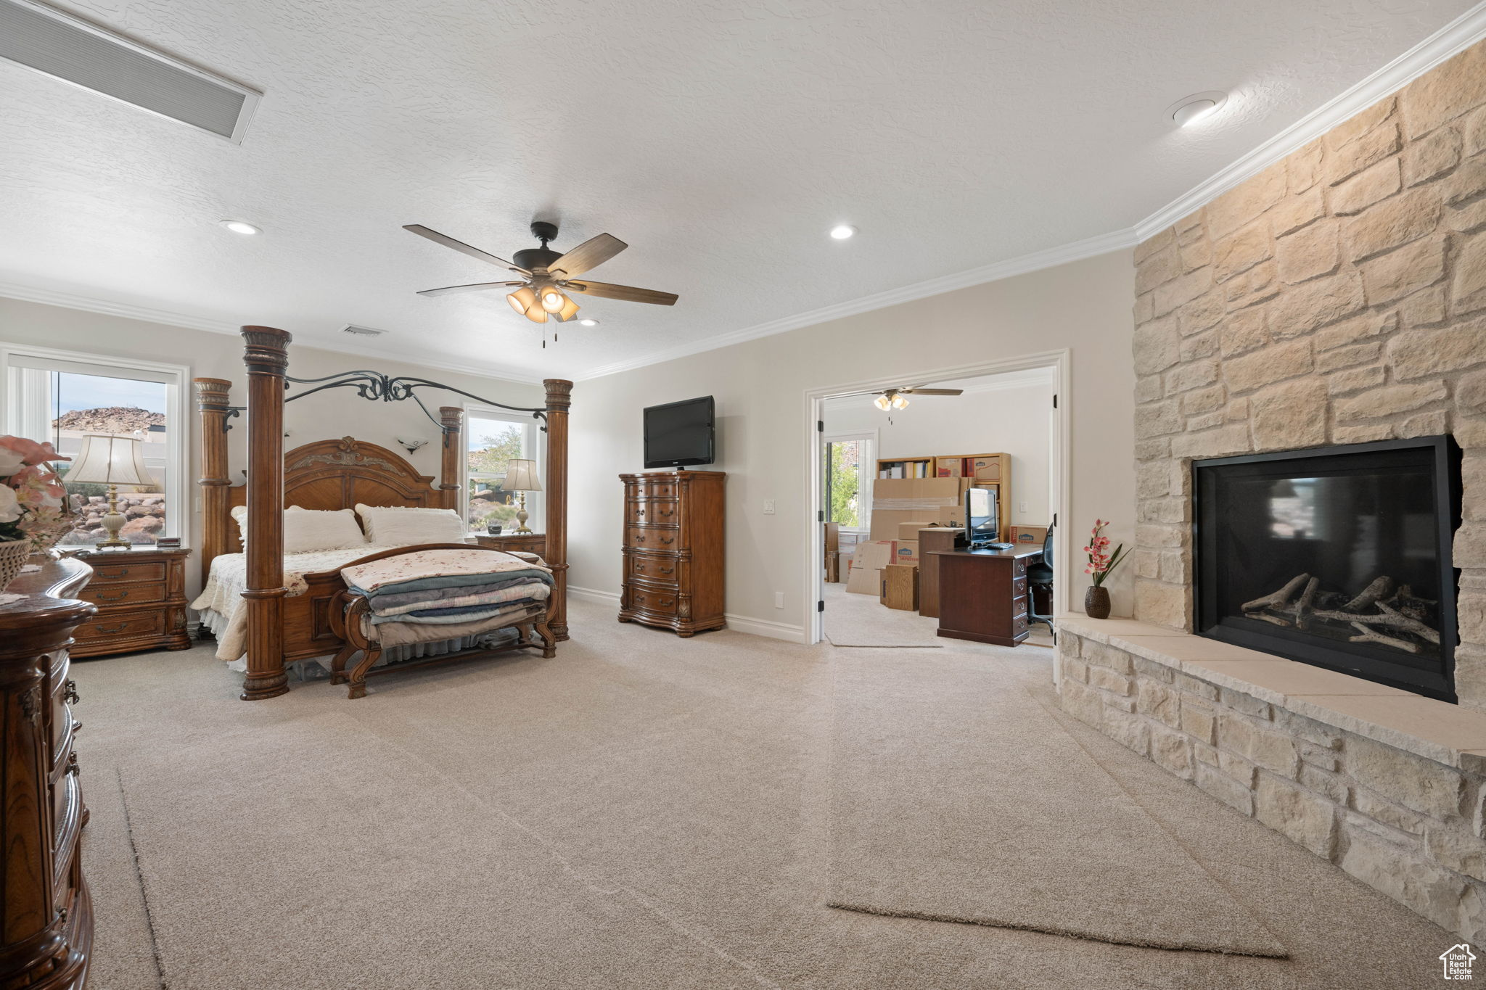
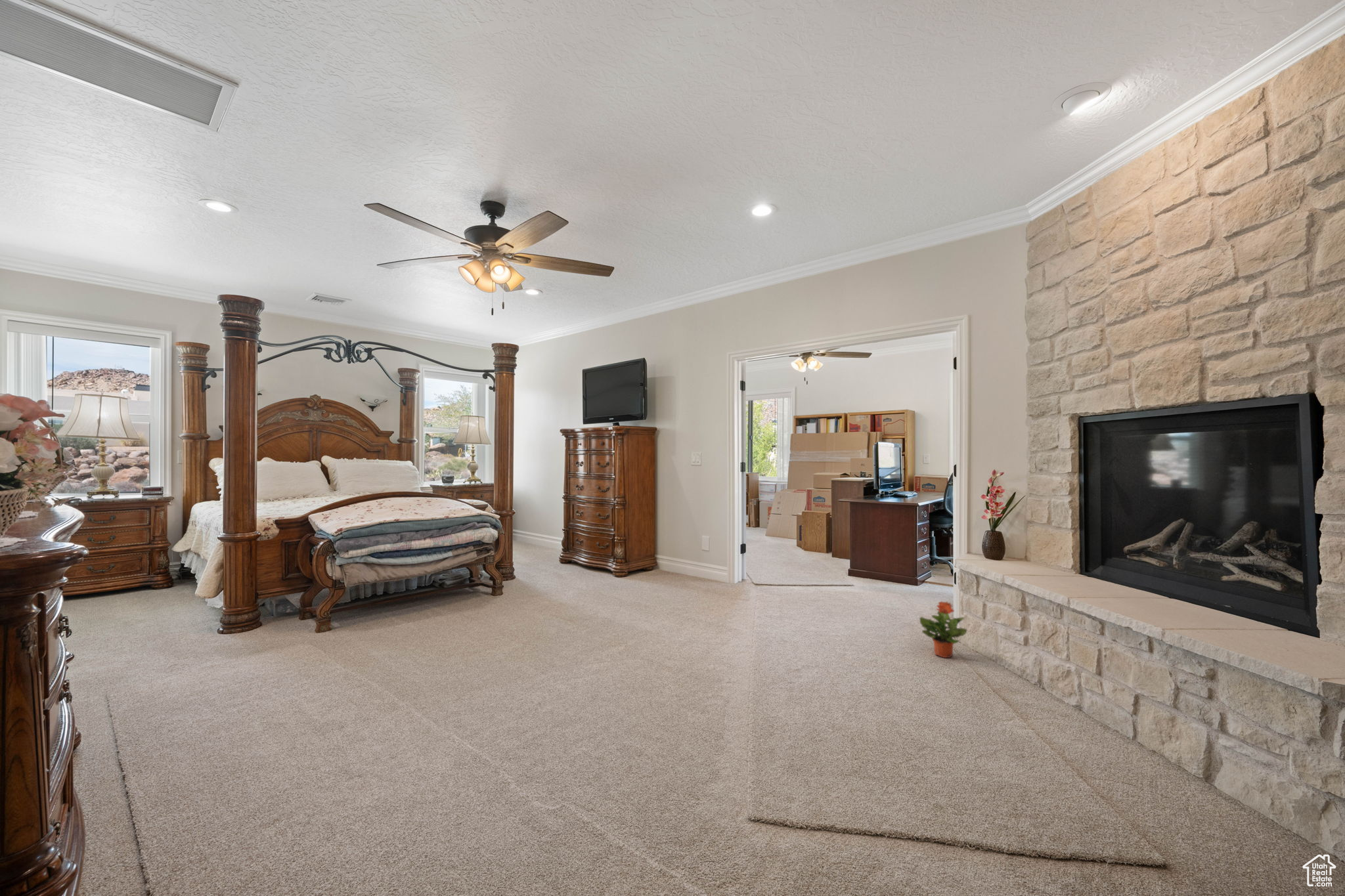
+ potted plant [919,601,968,658]
